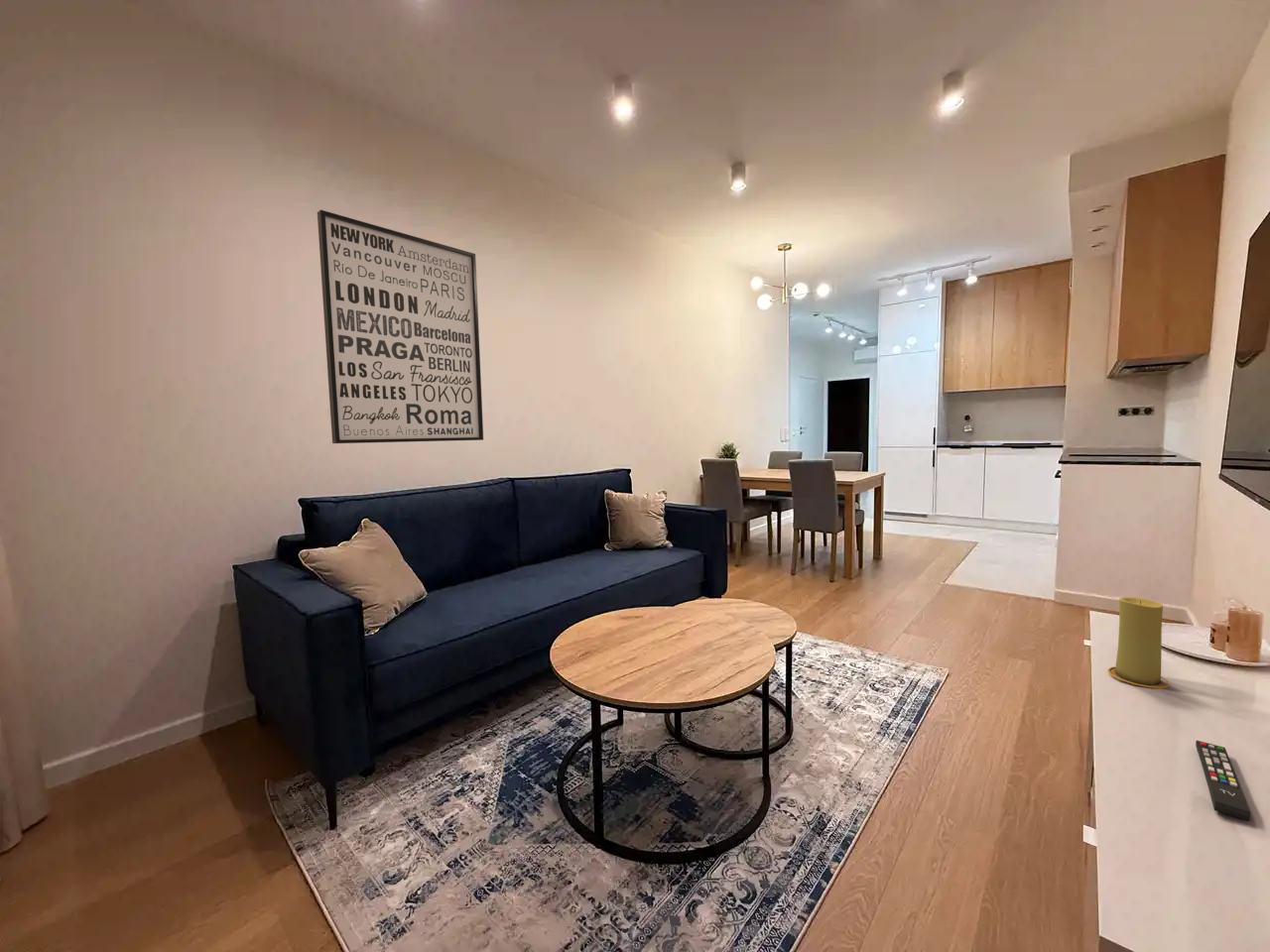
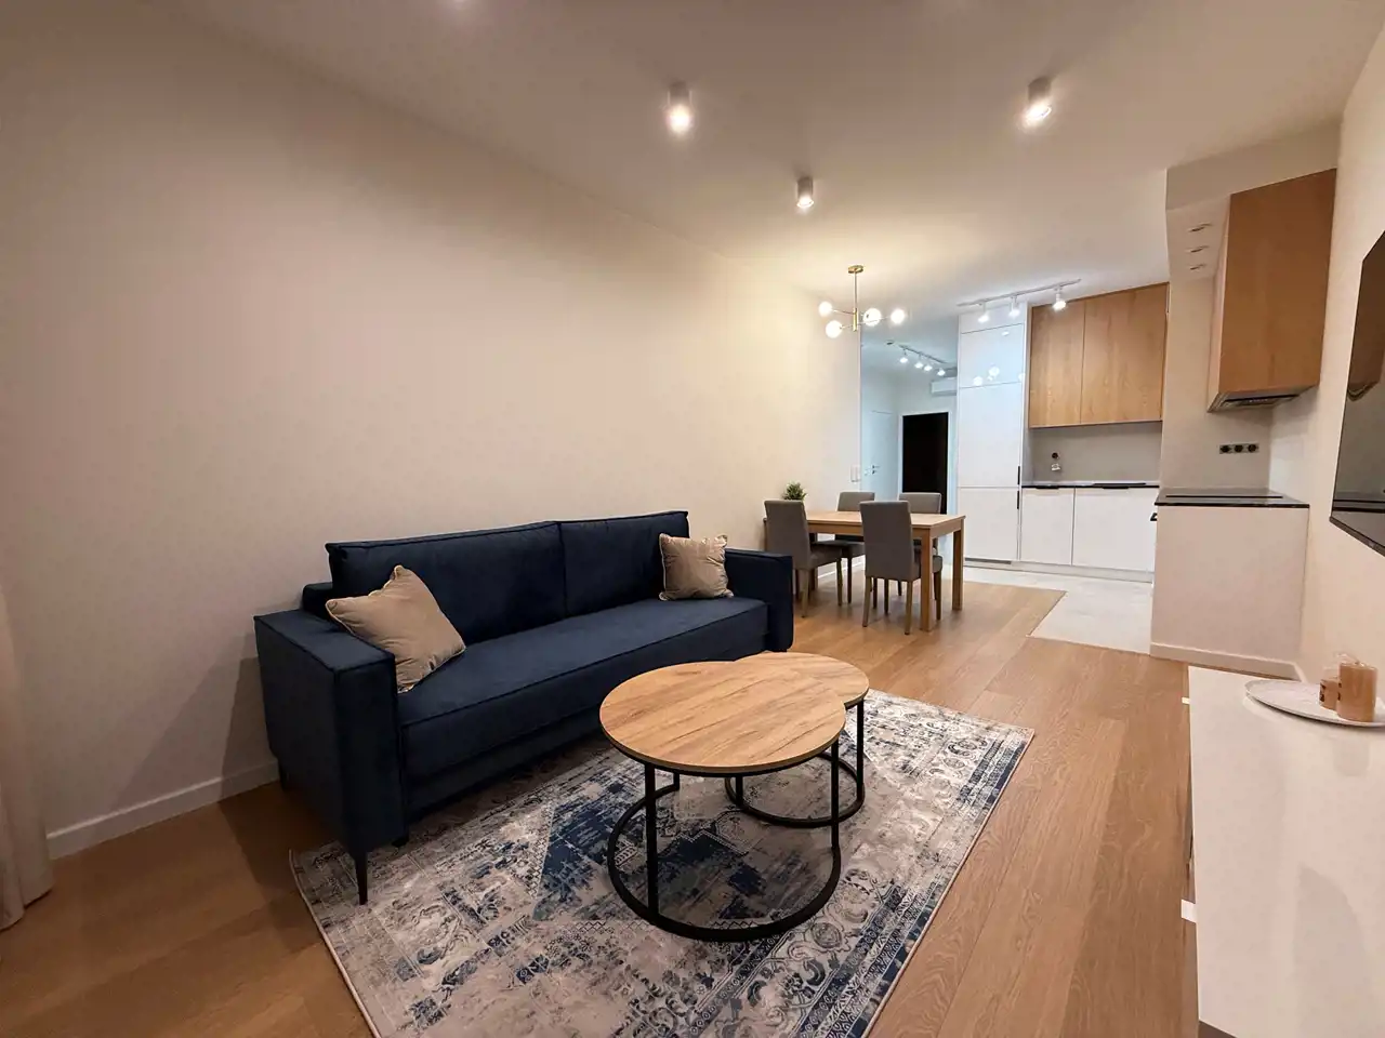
- remote control [1195,740,1251,822]
- wall art [317,209,484,444]
- candle [1106,596,1171,689]
